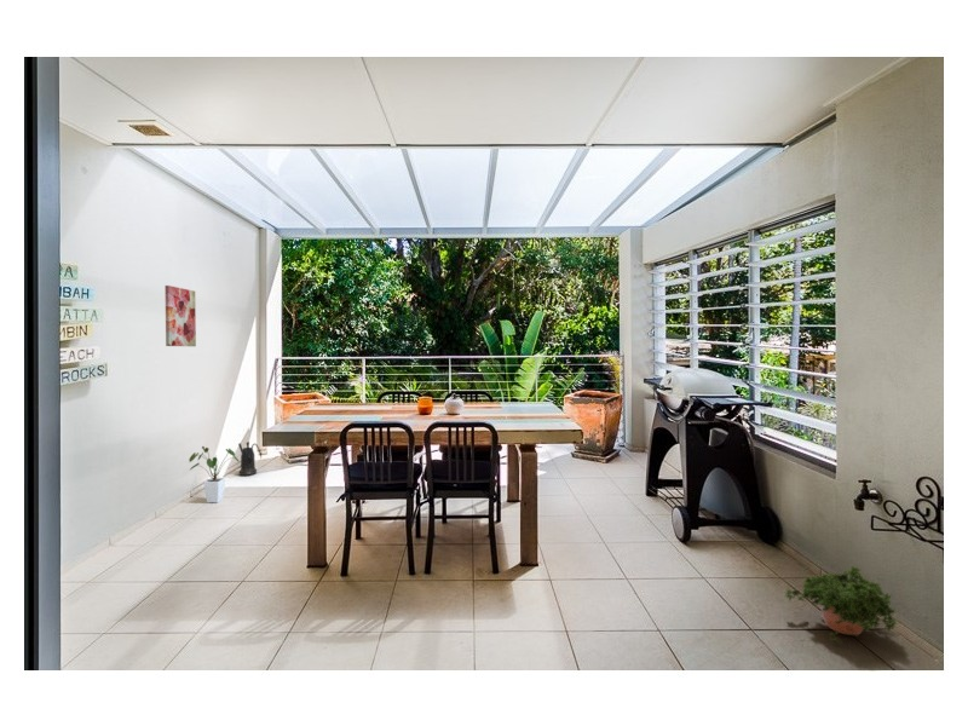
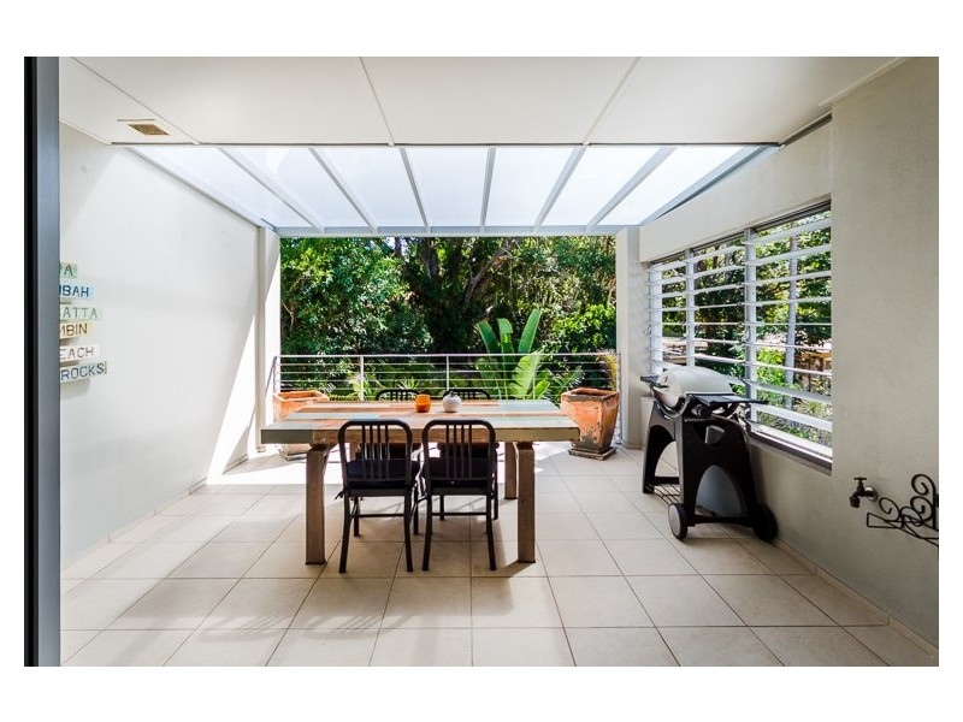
- house plant [188,445,240,503]
- watering can [237,440,263,477]
- wall art [165,284,197,347]
- potted plant [784,565,900,645]
